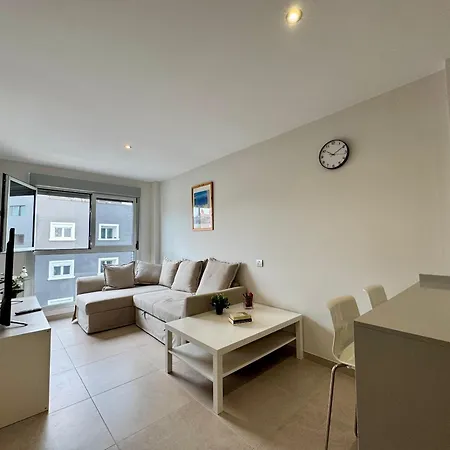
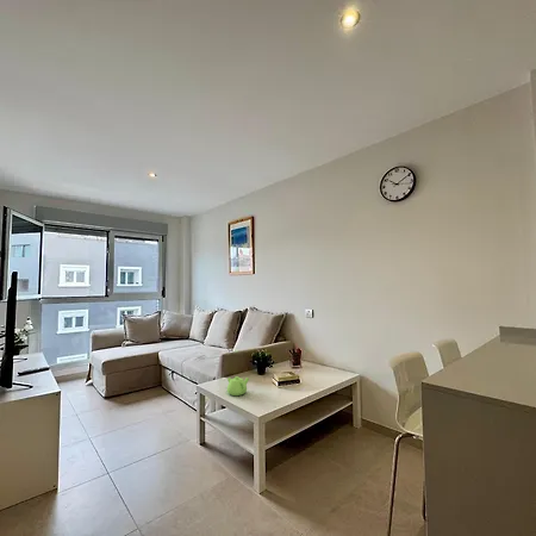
+ teapot [226,375,250,397]
